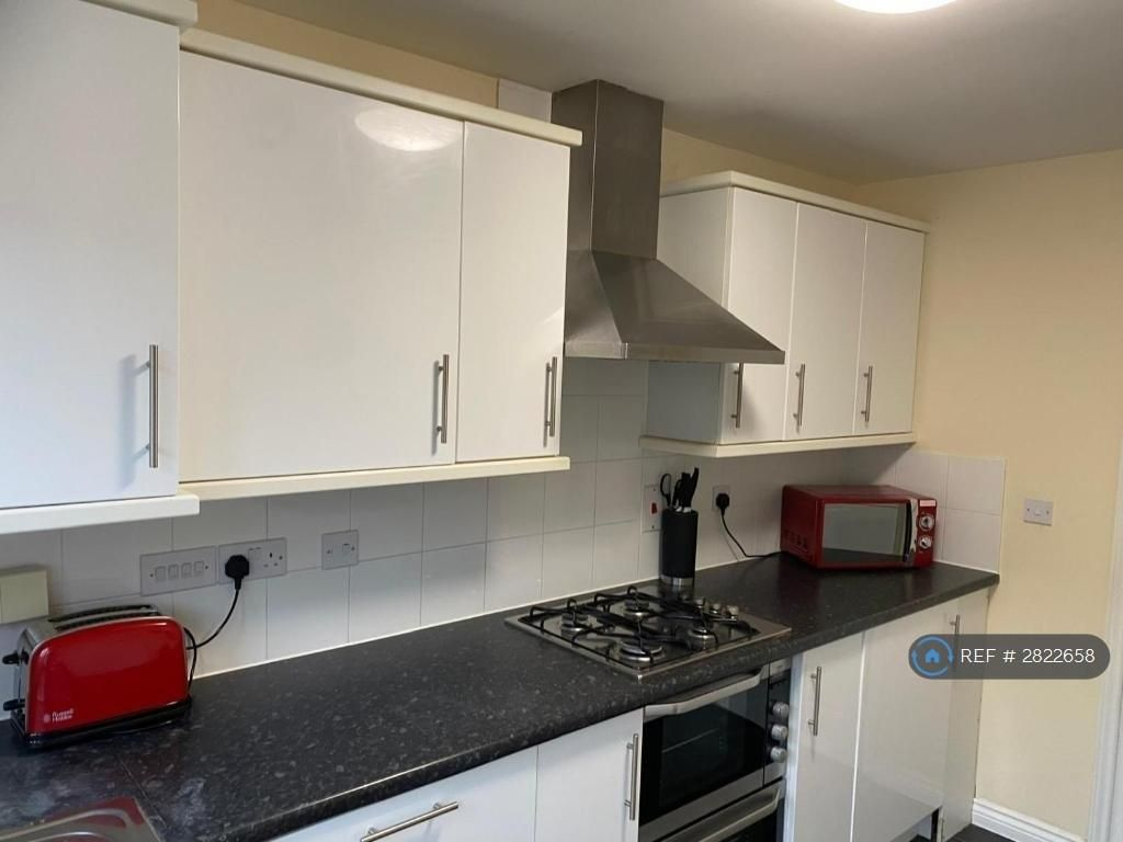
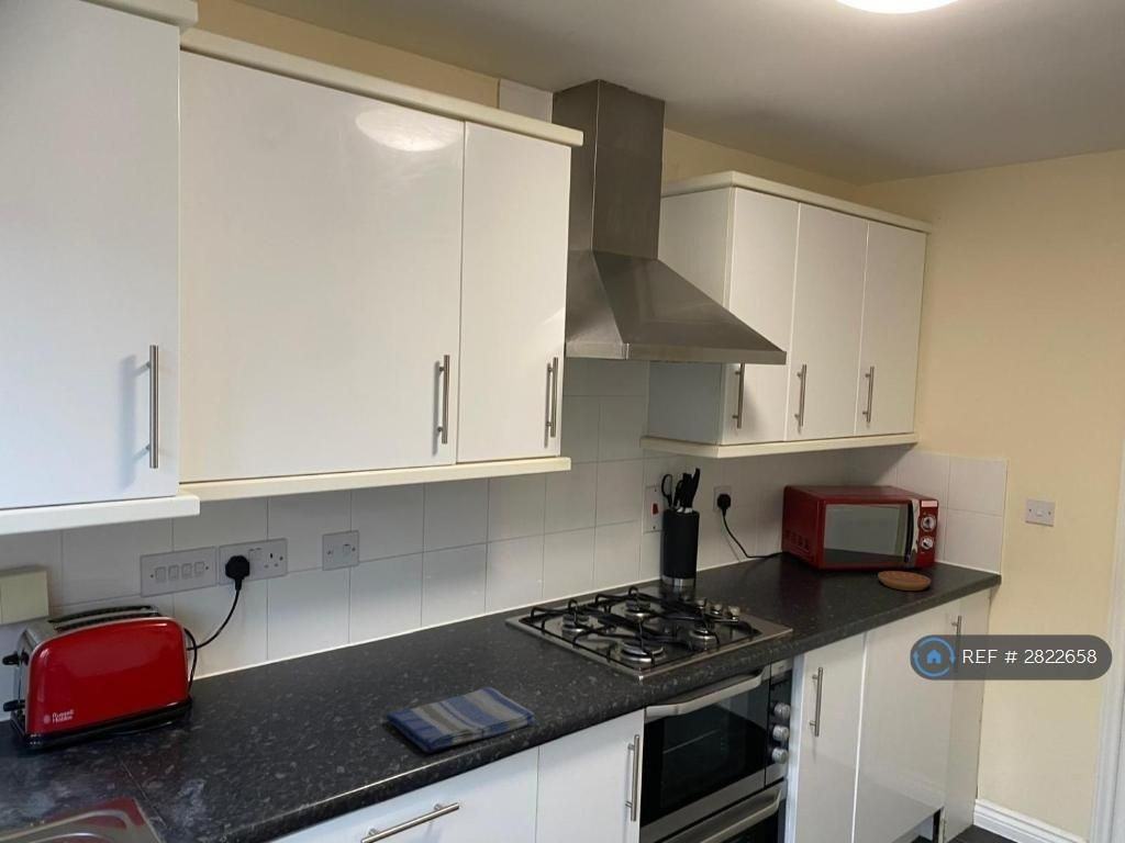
+ saucer [877,570,932,592]
+ dish towel [385,686,536,754]
